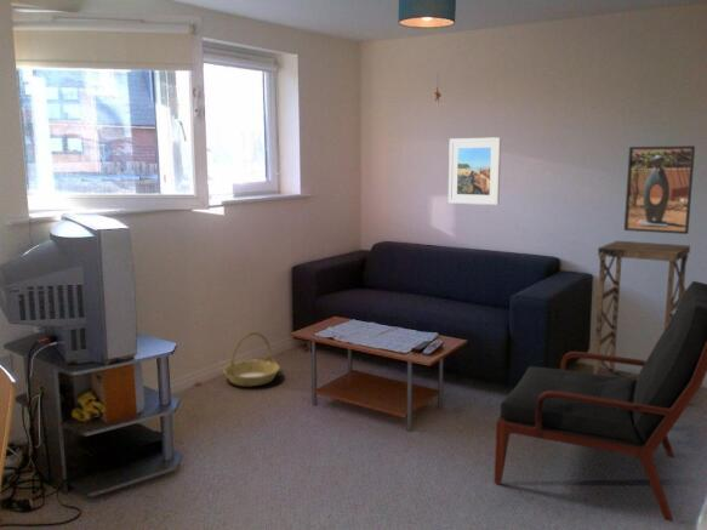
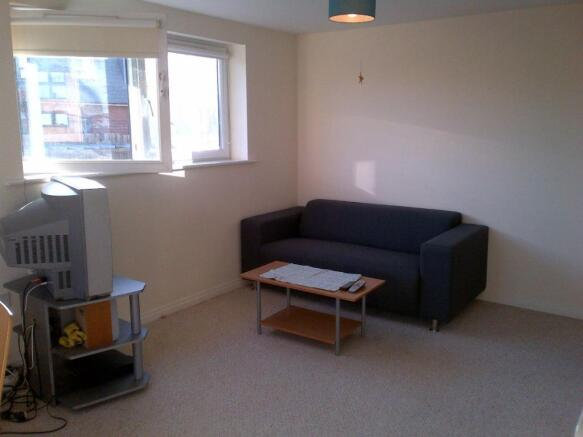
- basket [222,331,281,387]
- armchair [494,280,707,523]
- pedestal table [592,240,691,375]
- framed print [447,136,502,206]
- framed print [623,144,696,235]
